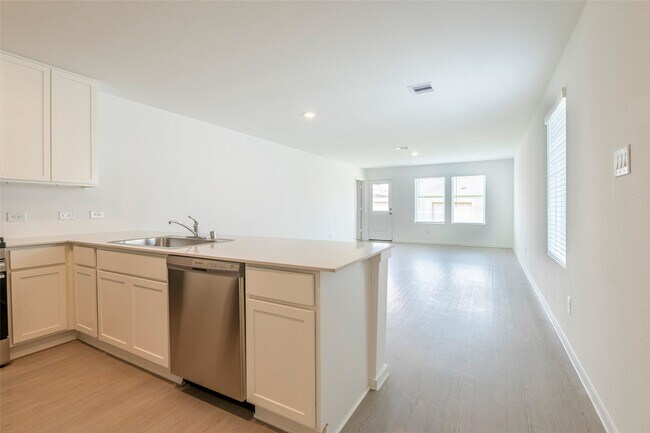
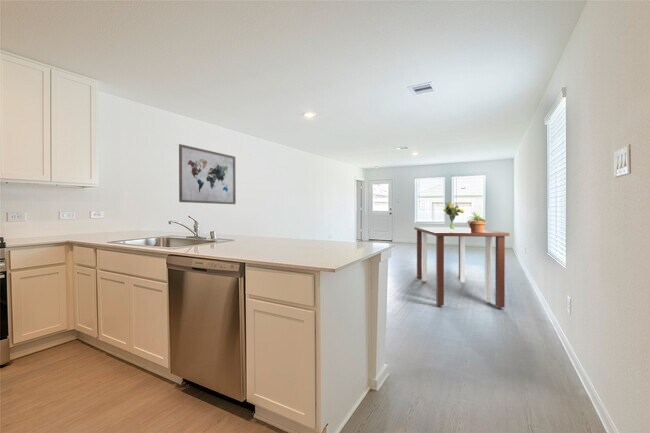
+ dining table [413,226,510,309]
+ potted plant [465,211,488,232]
+ wall art [178,143,237,205]
+ bouquet [440,200,465,230]
